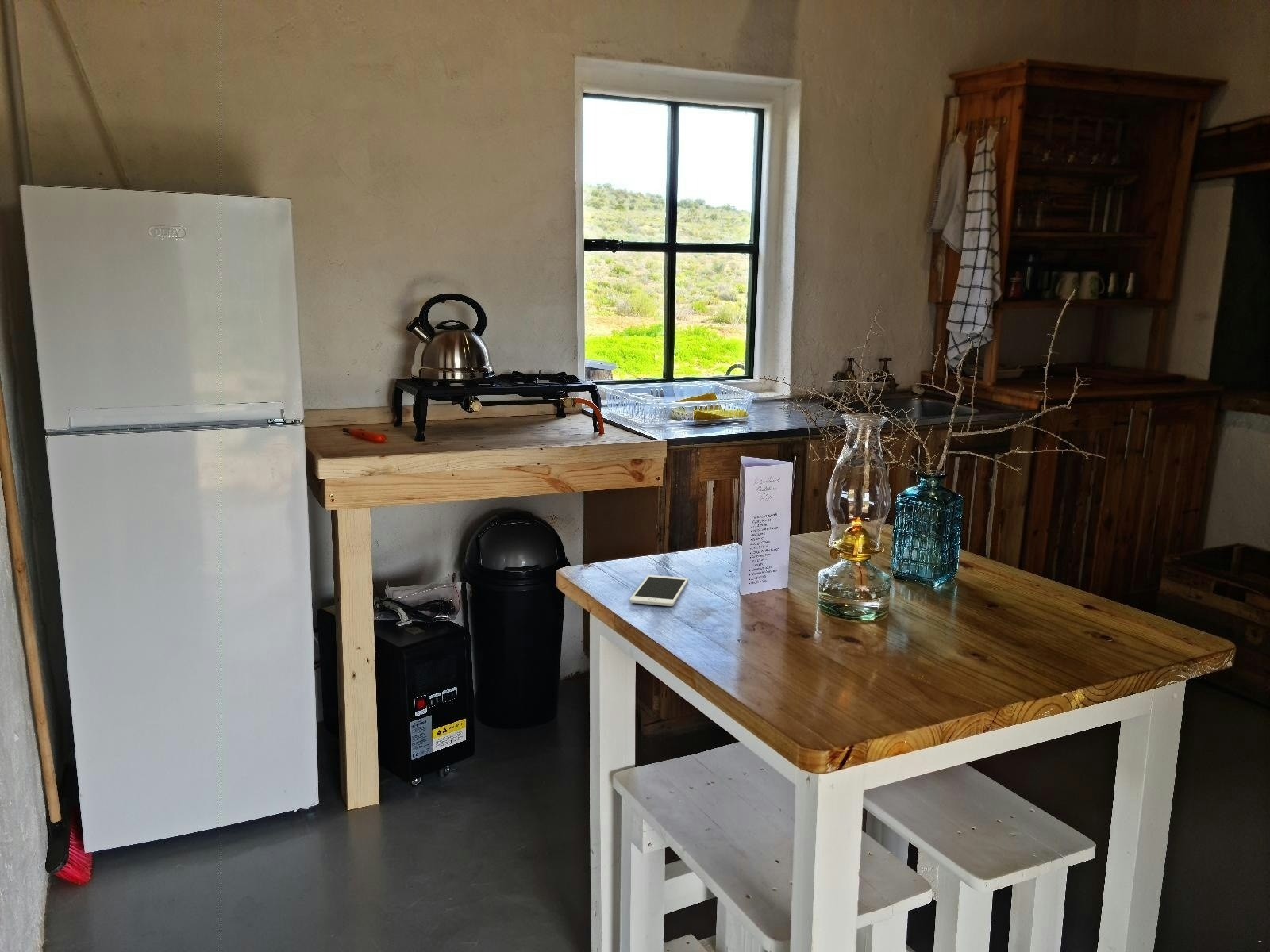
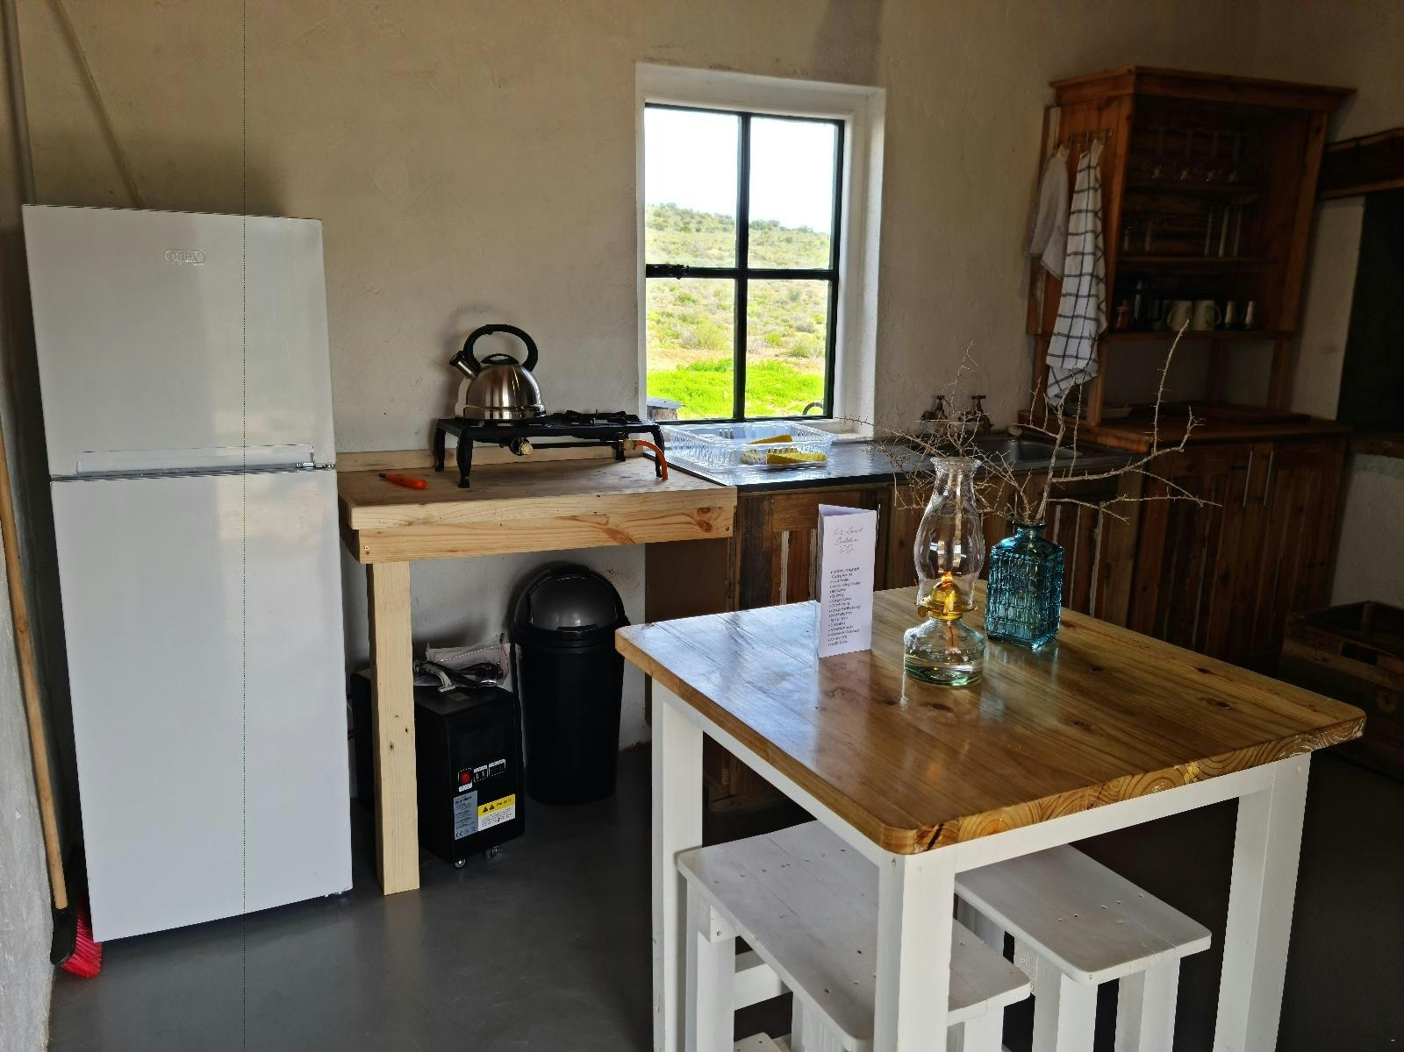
- cell phone [629,574,689,607]
